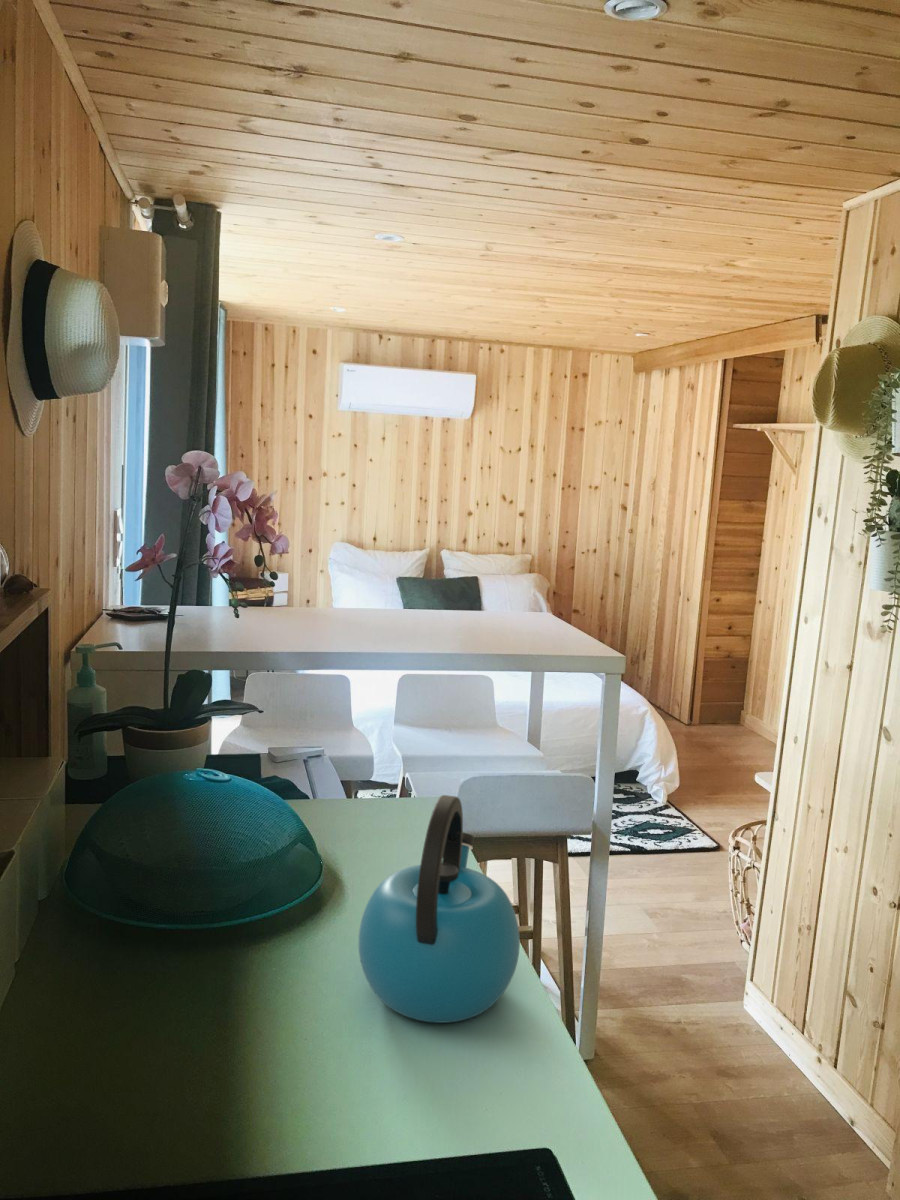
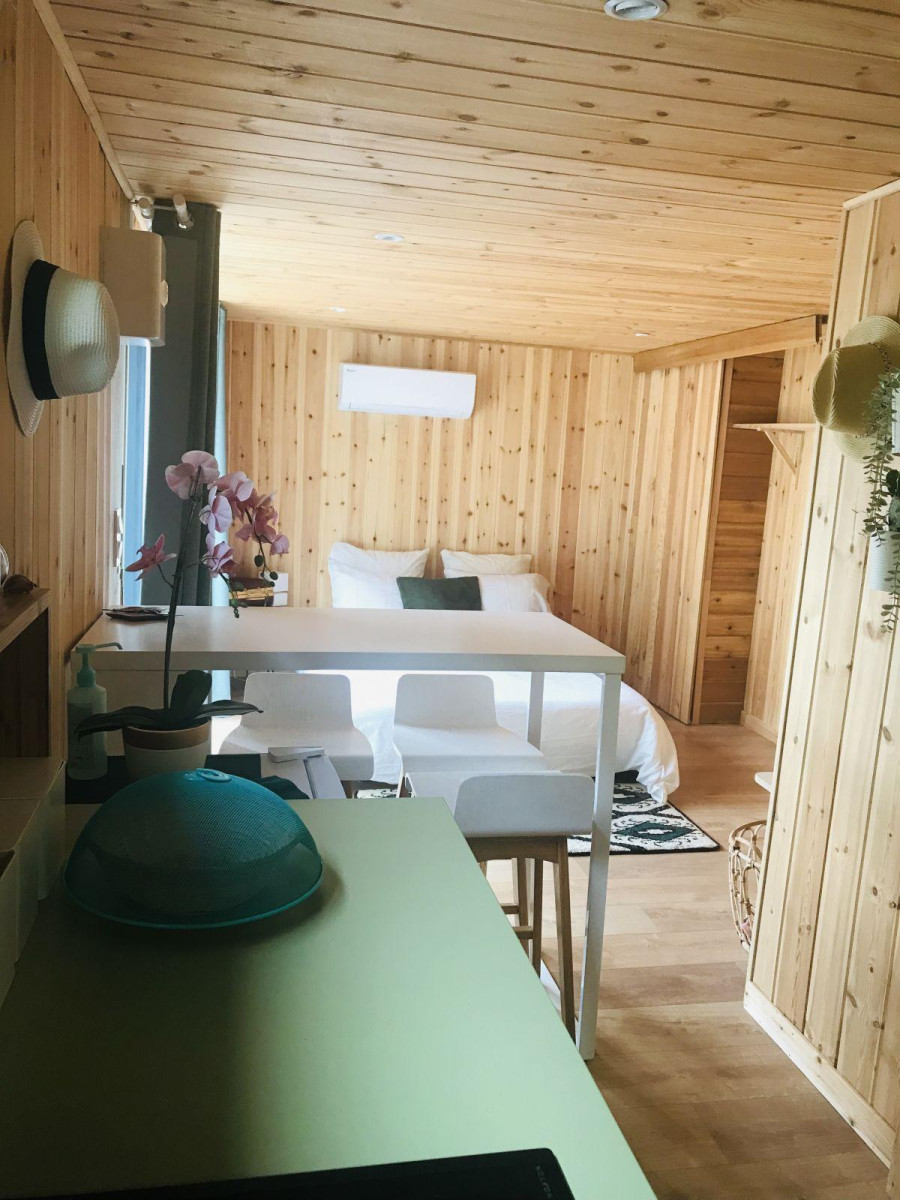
- kettle [358,794,521,1024]
